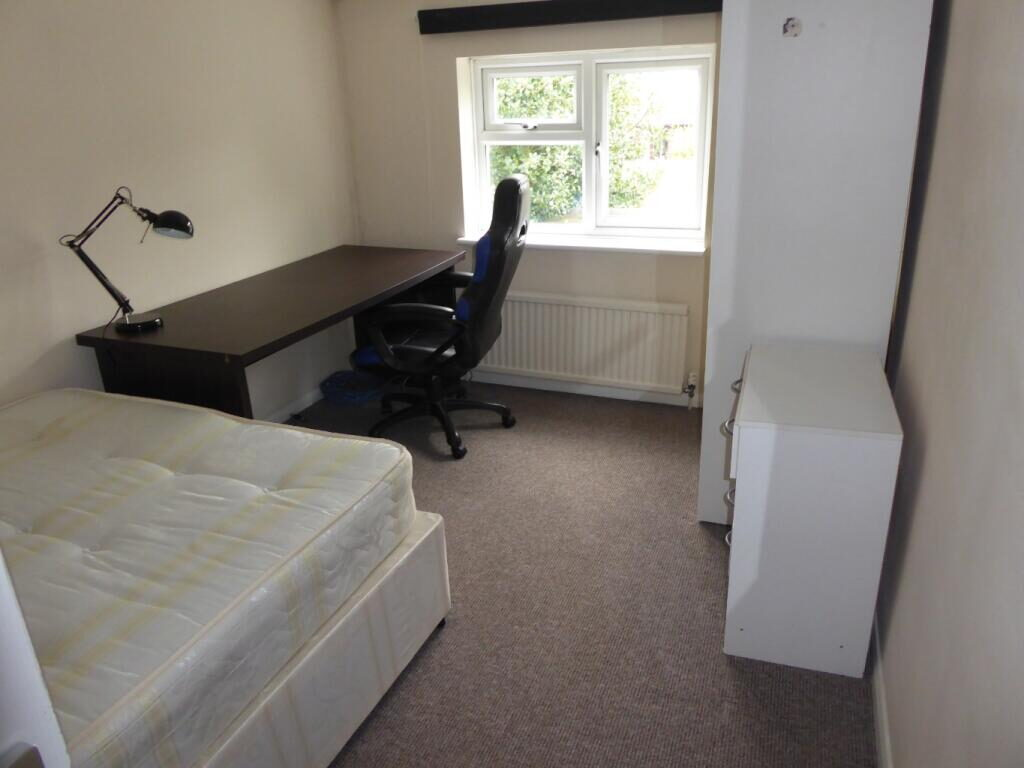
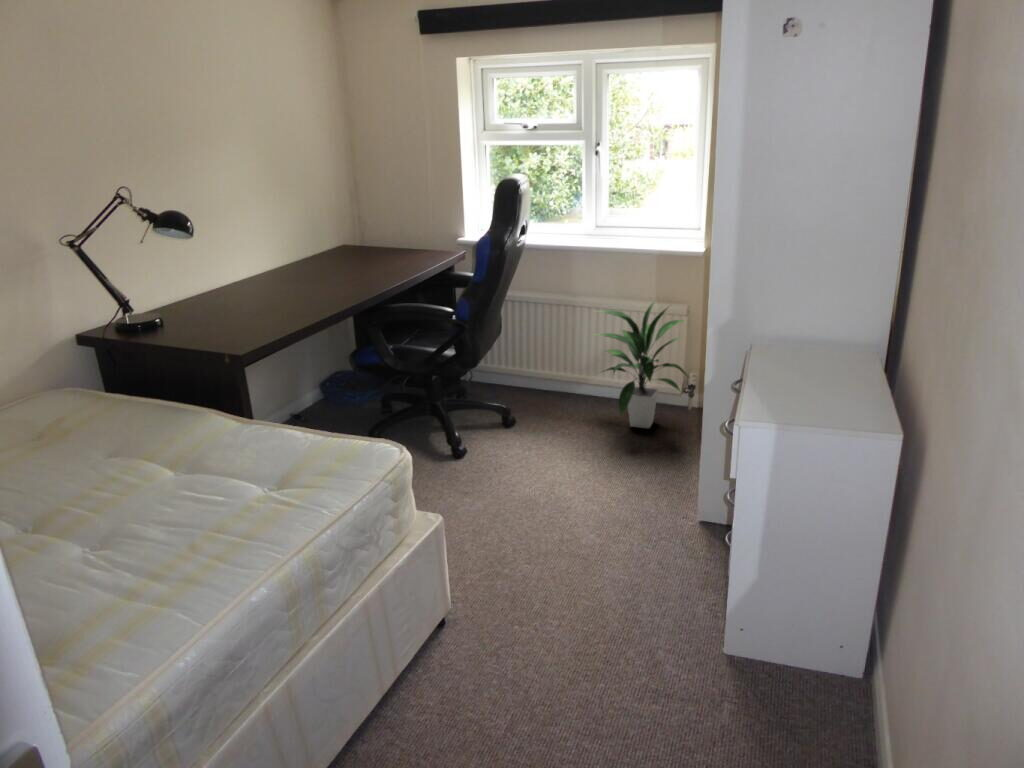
+ indoor plant [591,297,692,429]
